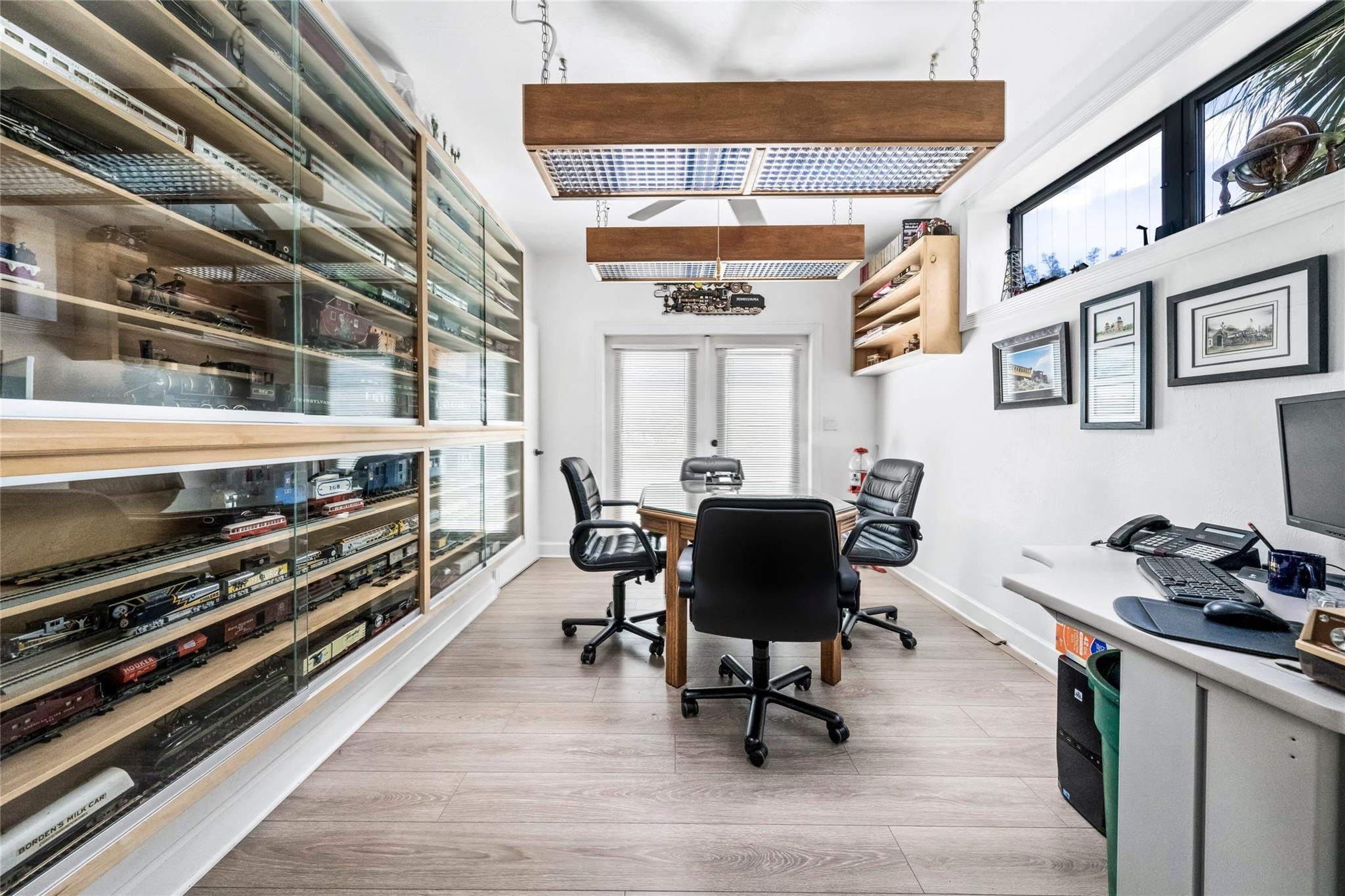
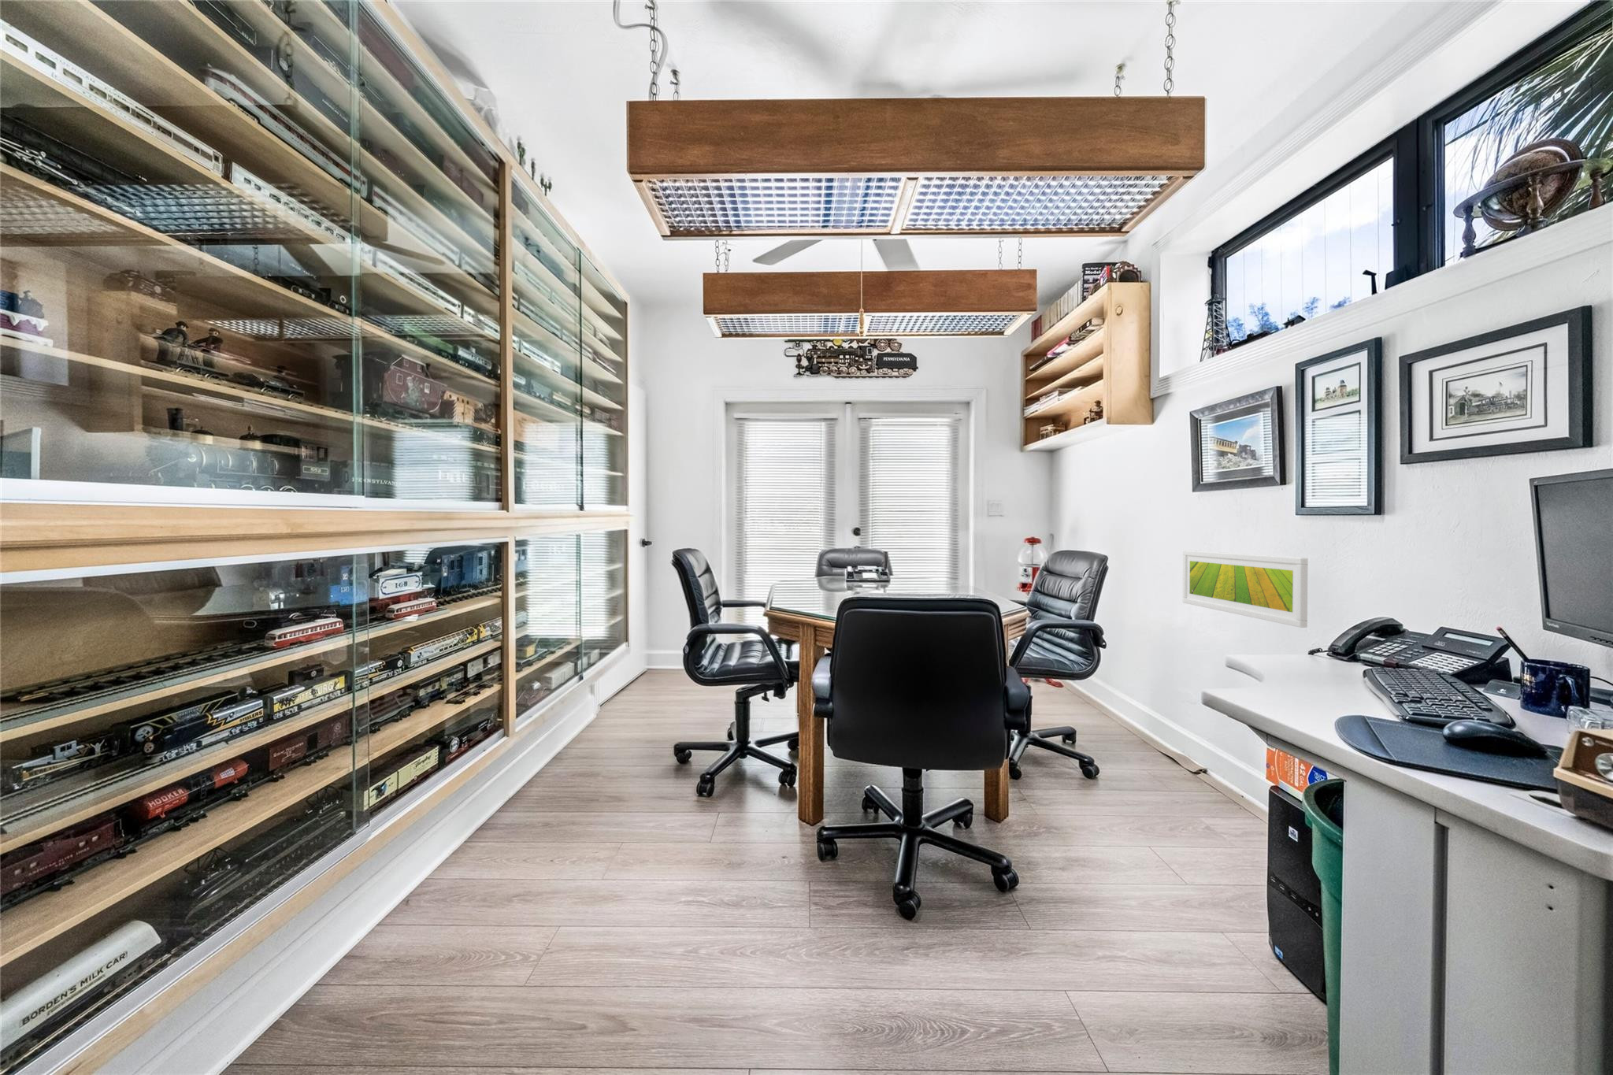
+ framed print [1182,549,1308,629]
